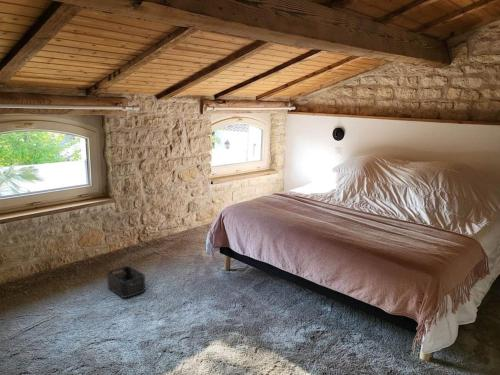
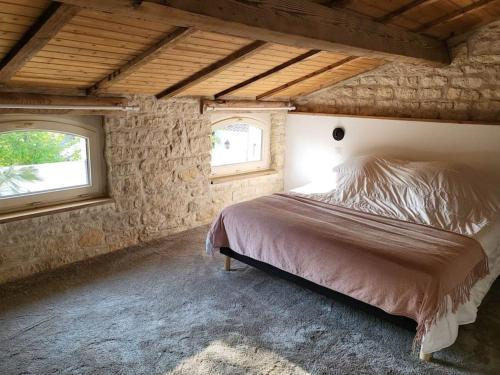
- storage bin [106,265,146,299]
